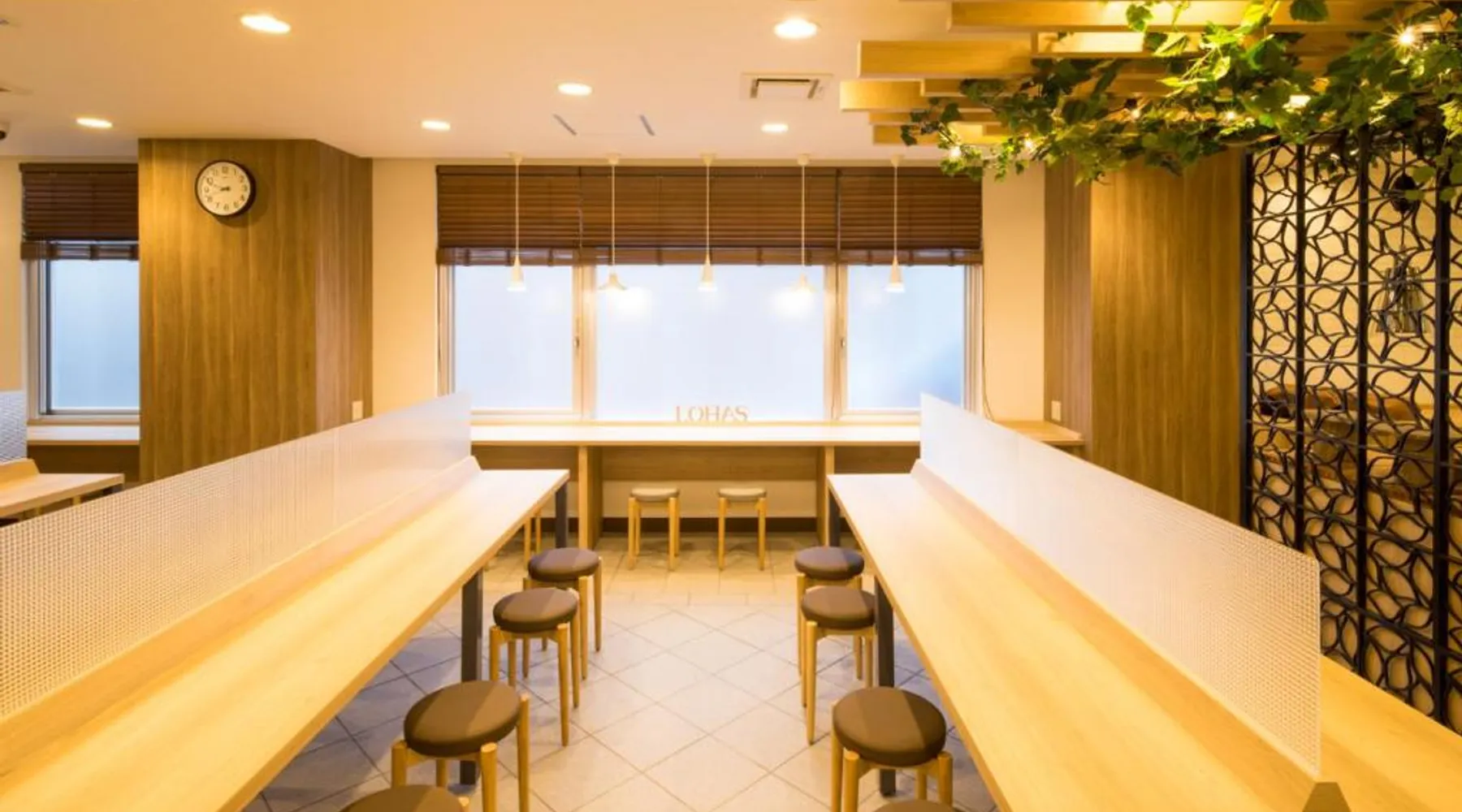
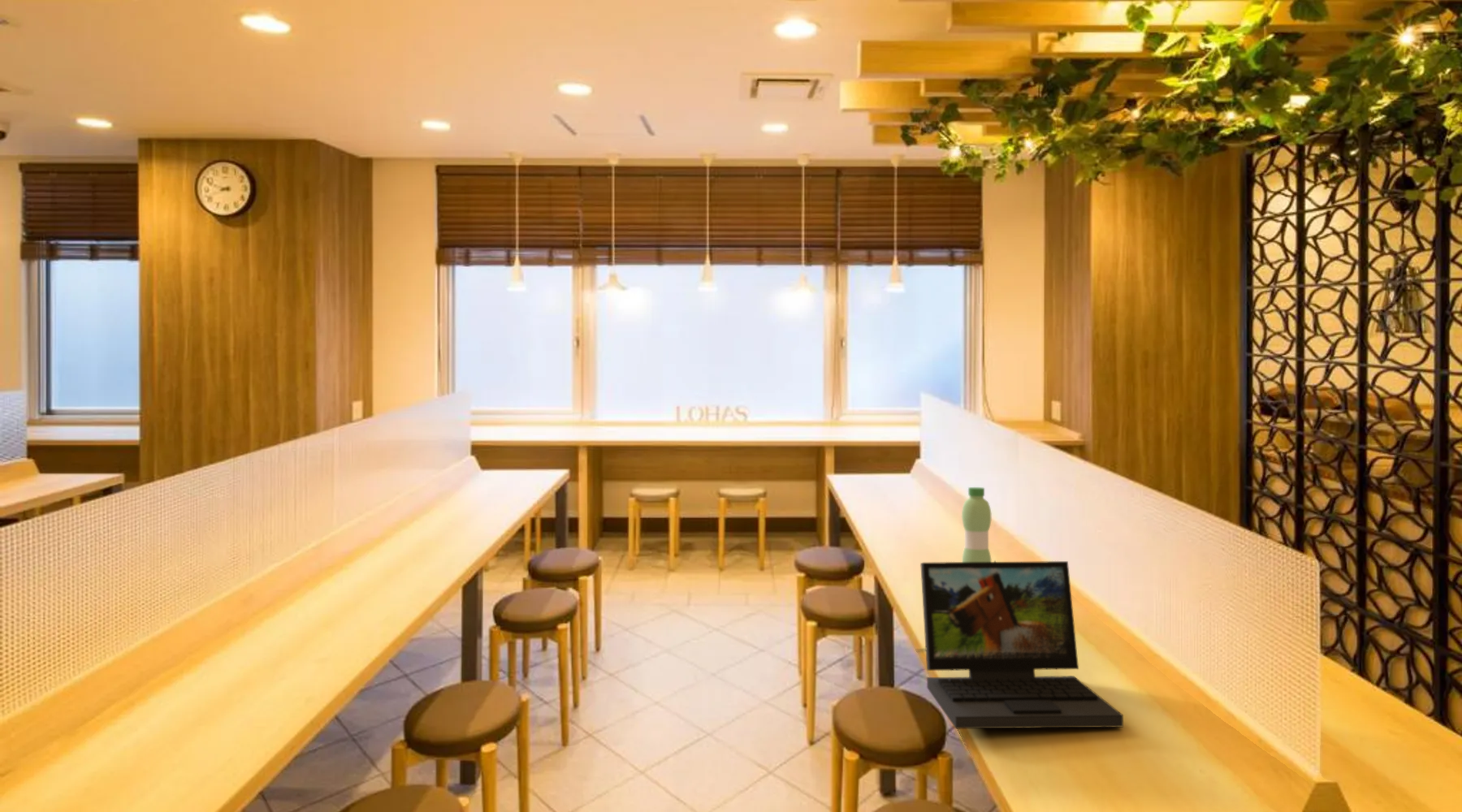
+ laptop [919,560,1124,729]
+ water bottle [961,486,992,562]
